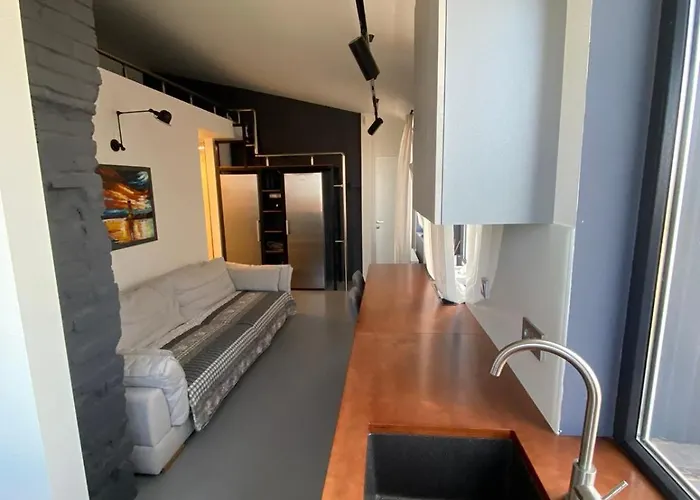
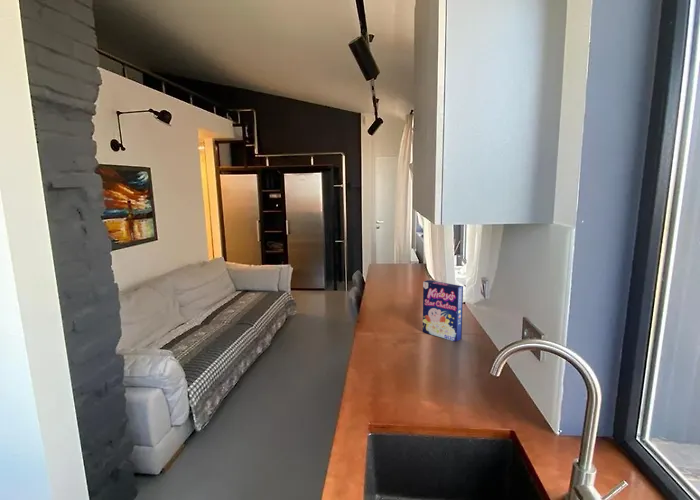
+ cereal box [422,279,464,343]
